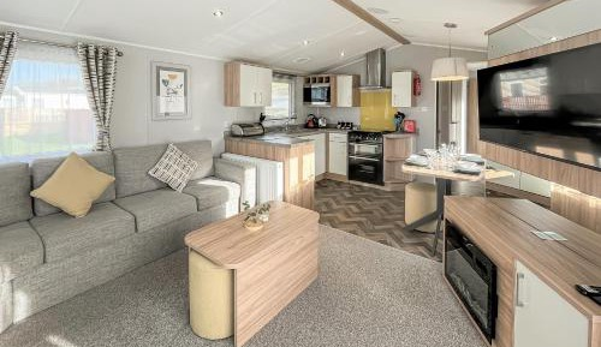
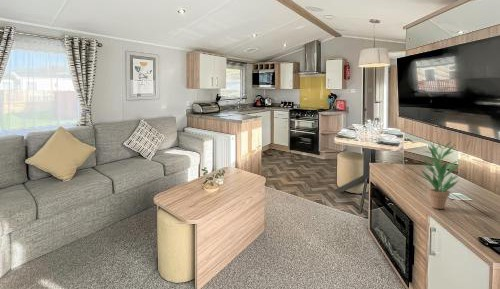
+ potted plant [419,139,462,210]
